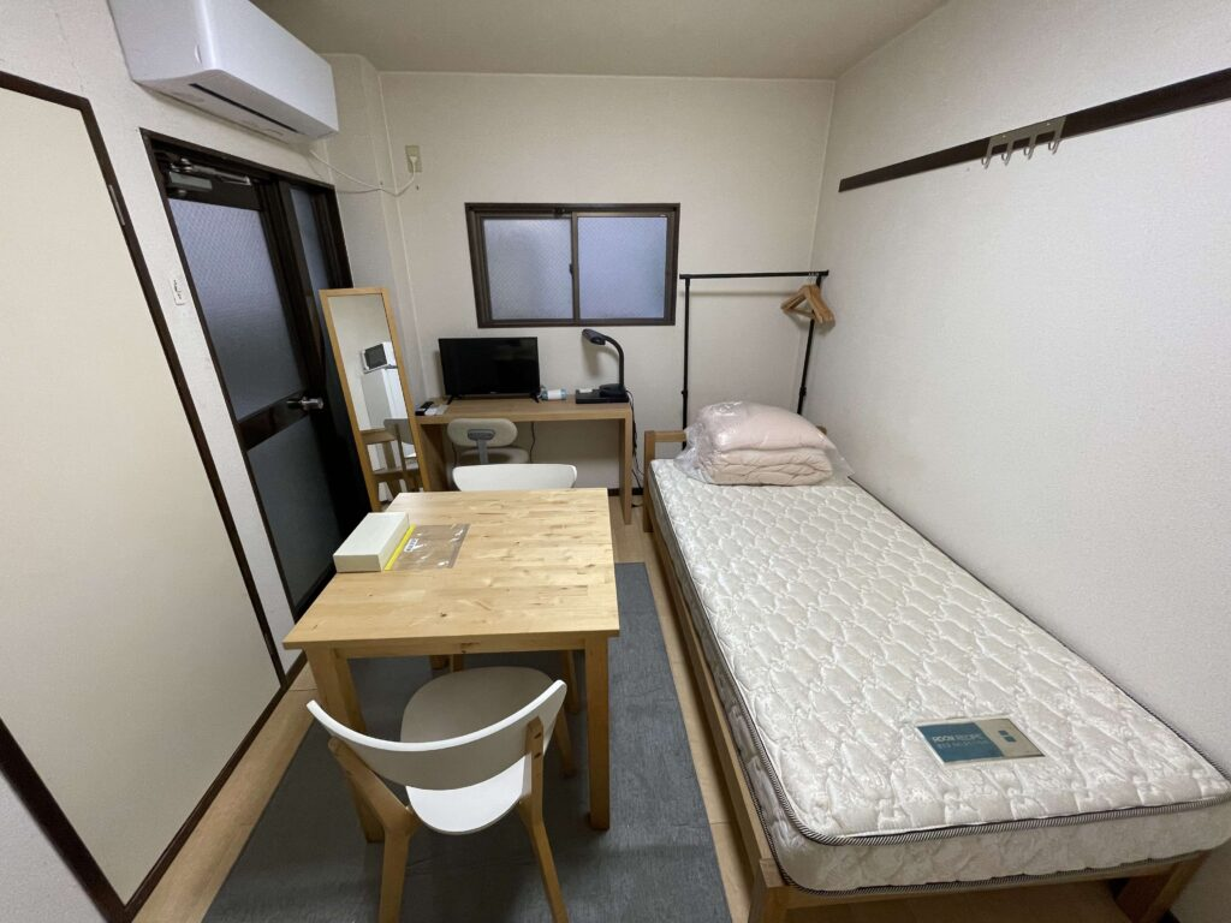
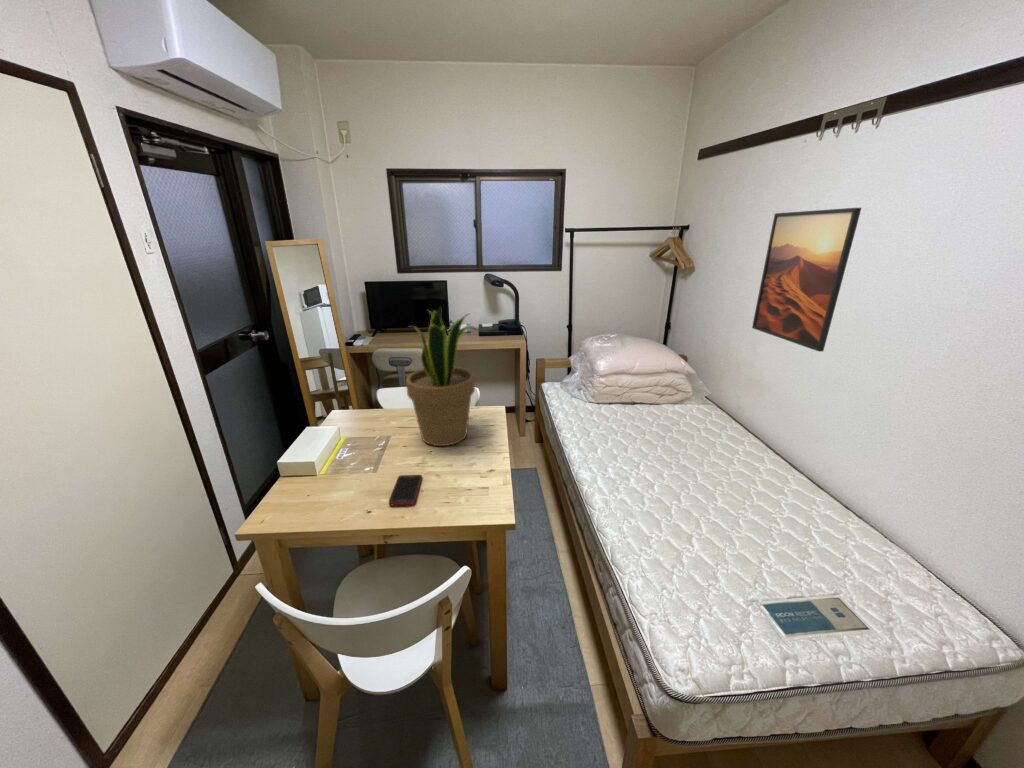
+ cell phone [388,474,423,506]
+ potted plant [405,306,478,447]
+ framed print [751,207,862,353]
